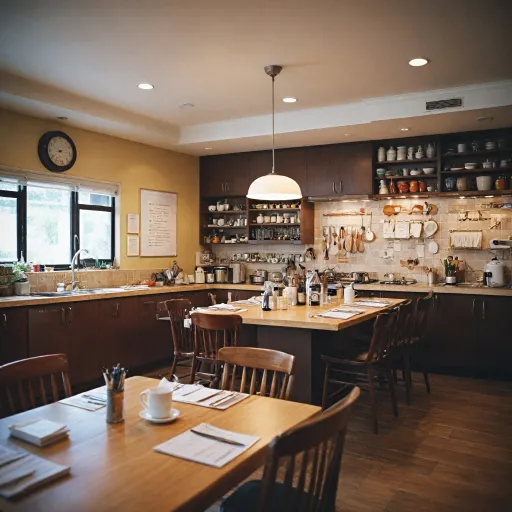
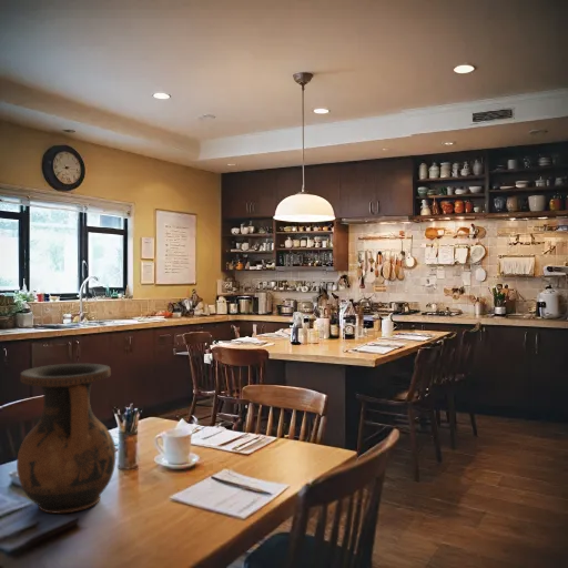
+ vase [16,363,116,515]
